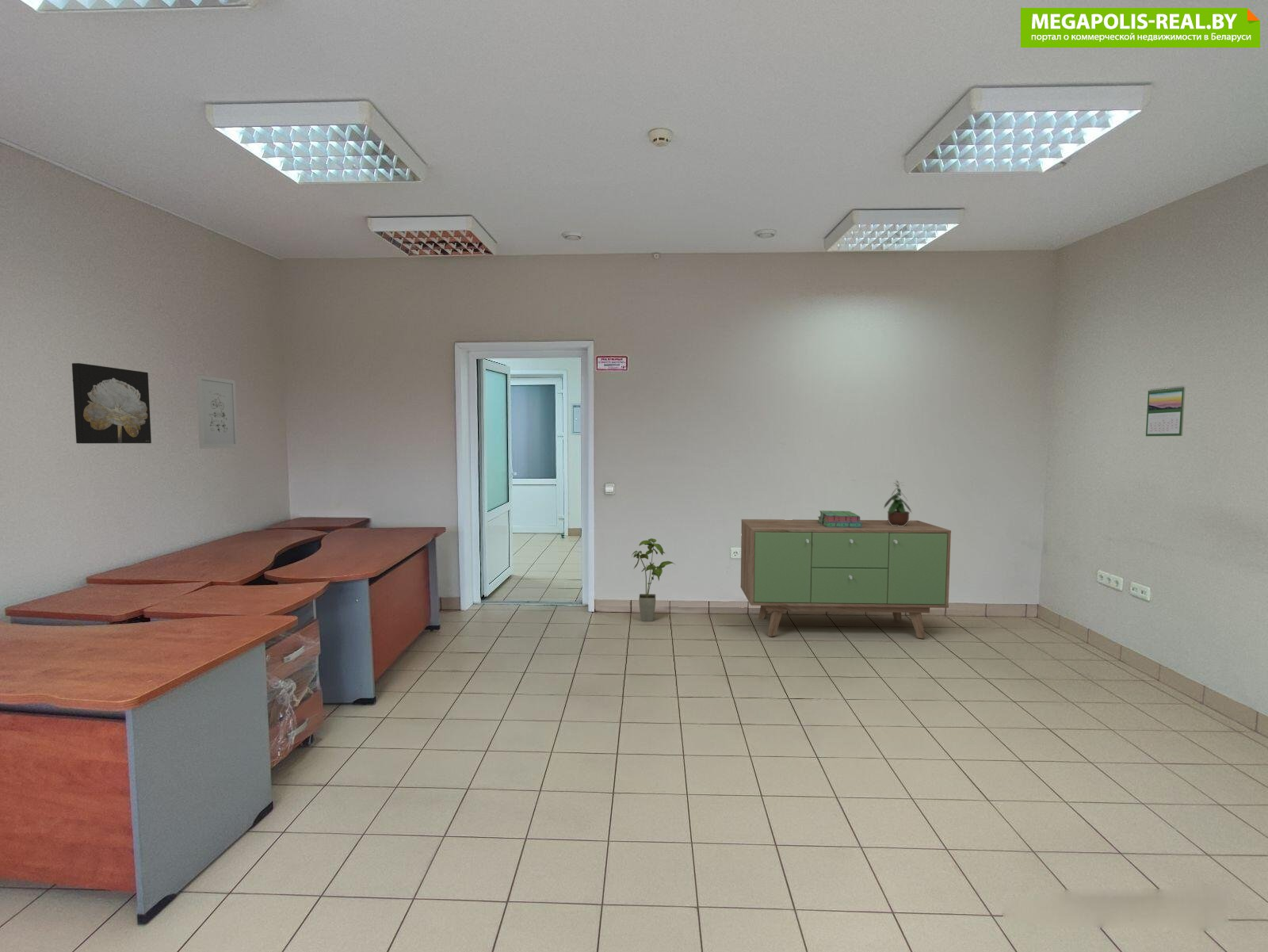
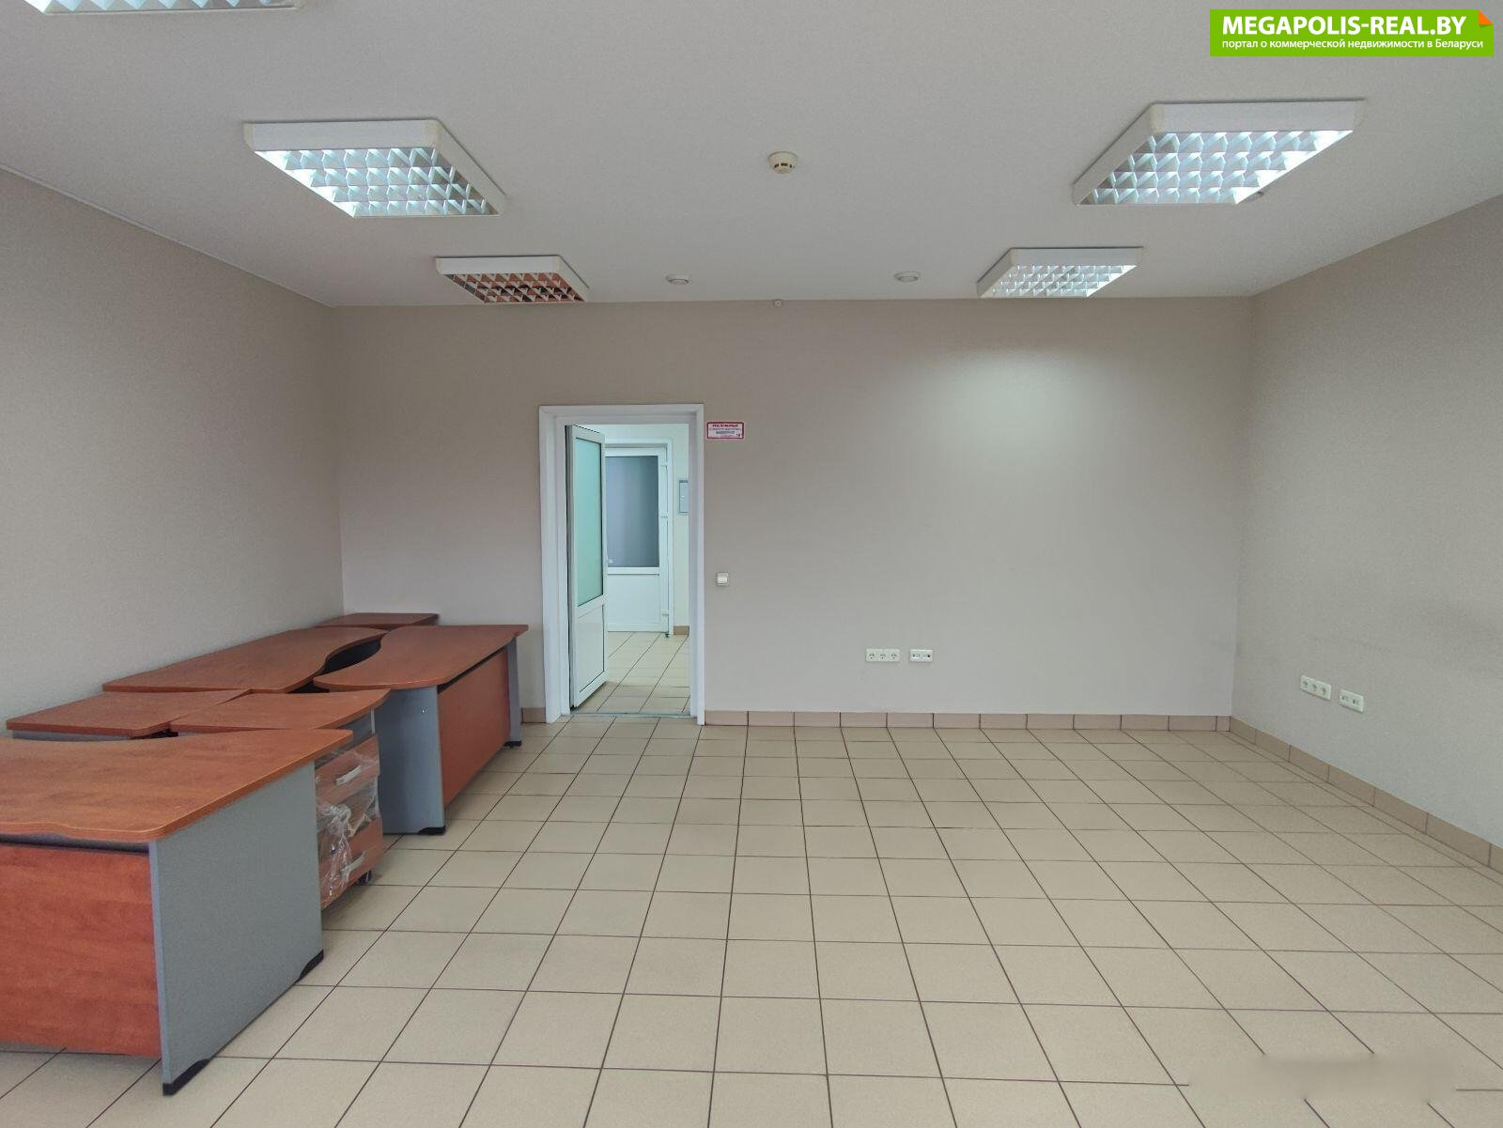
- house plant [631,537,676,622]
- wall art [71,362,152,444]
- potted plant [884,479,912,526]
- stack of books [817,510,861,528]
- sideboard [739,518,952,640]
- calendar [1145,385,1186,437]
- wall art [196,374,239,449]
